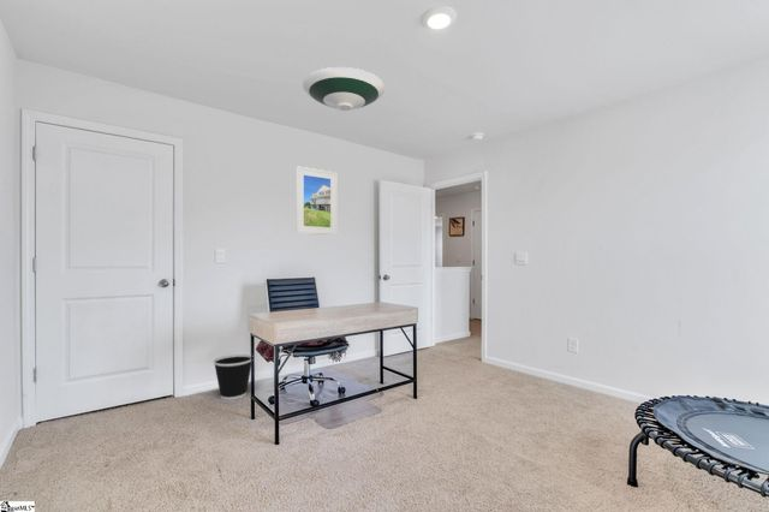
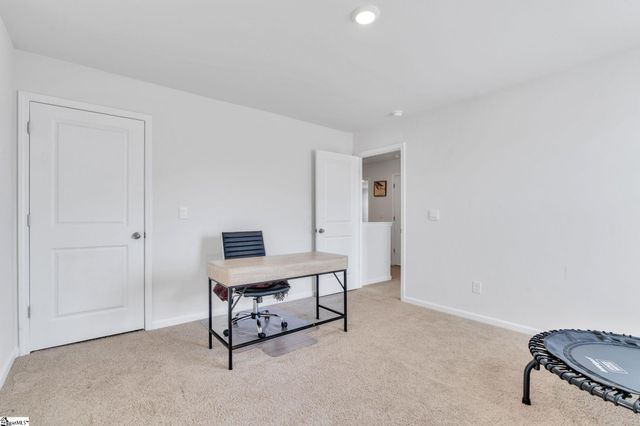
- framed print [294,165,338,236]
- wastebasket [213,353,252,401]
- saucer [302,66,386,112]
